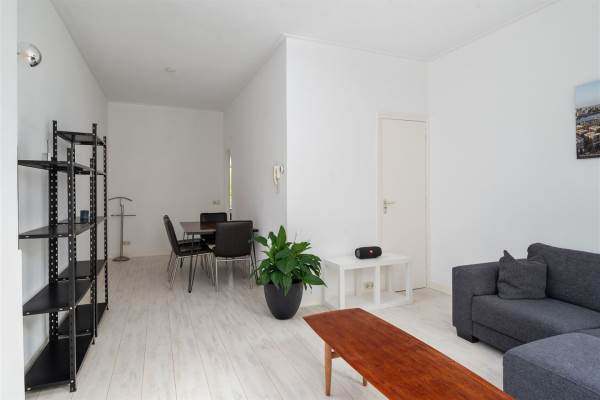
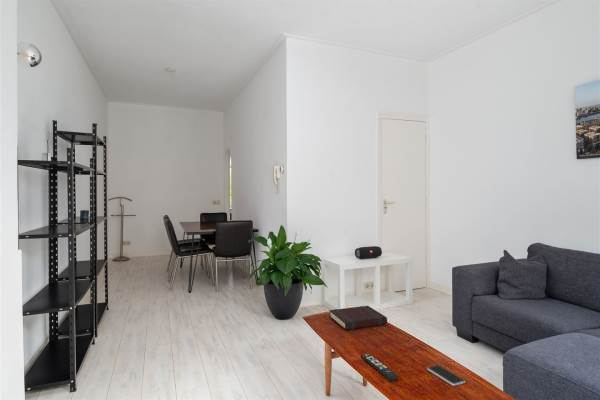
+ book [328,305,388,331]
+ smartphone [426,364,466,387]
+ remote control [360,353,399,382]
